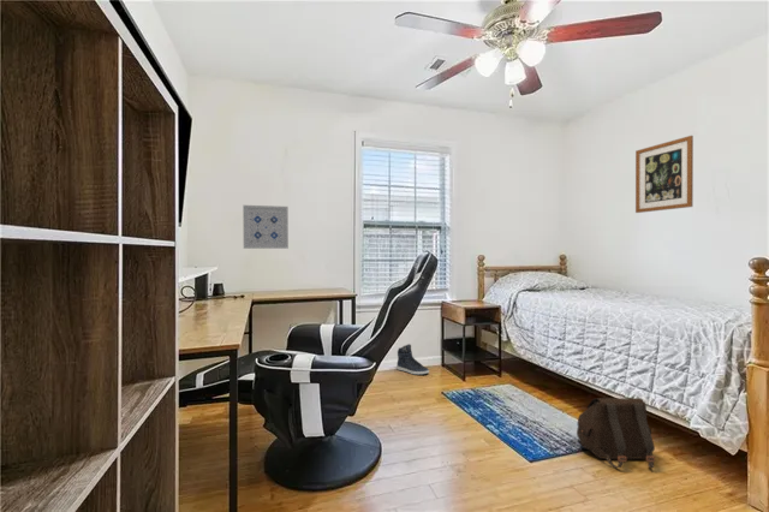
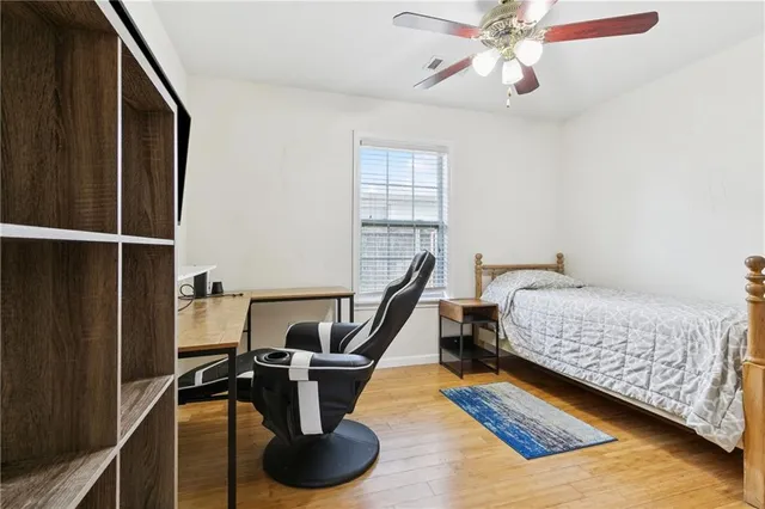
- satchel [576,397,656,469]
- sneaker [395,343,430,376]
- wall art [242,204,290,250]
- wall art [634,135,695,214]
